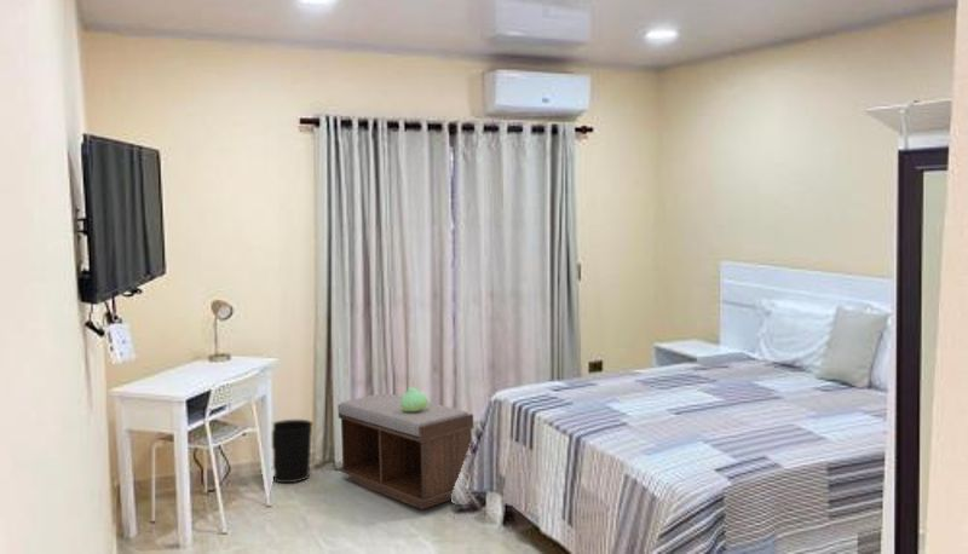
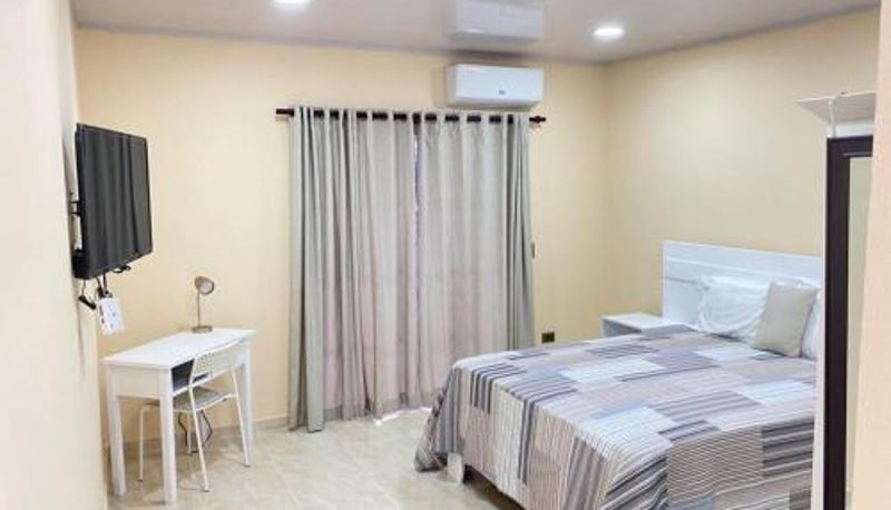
- plush toy [401,386,430,411]
- wastebasket [271,419,315,484]
- bench [336,393,474,510]
